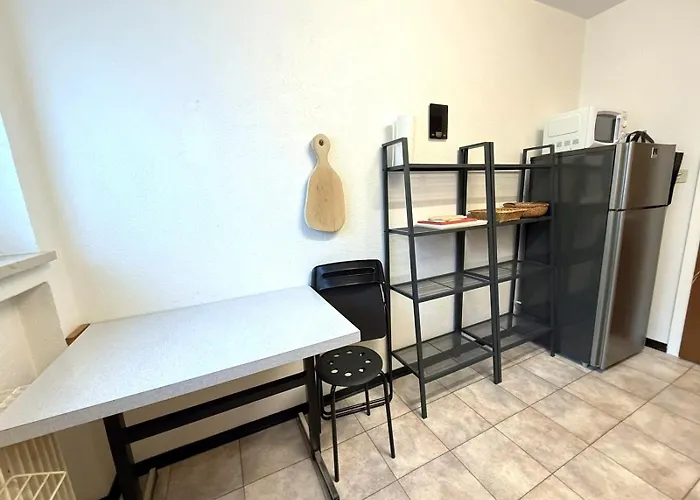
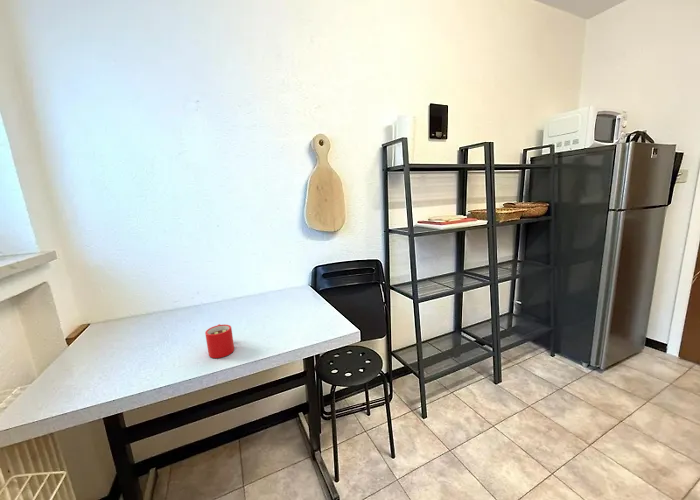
+ mug [204,323,235,359]
